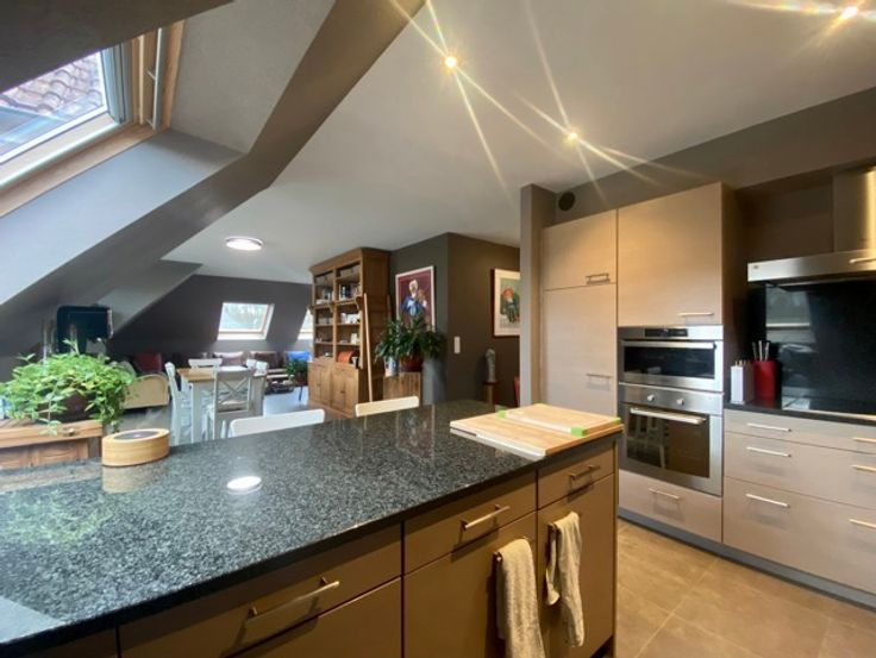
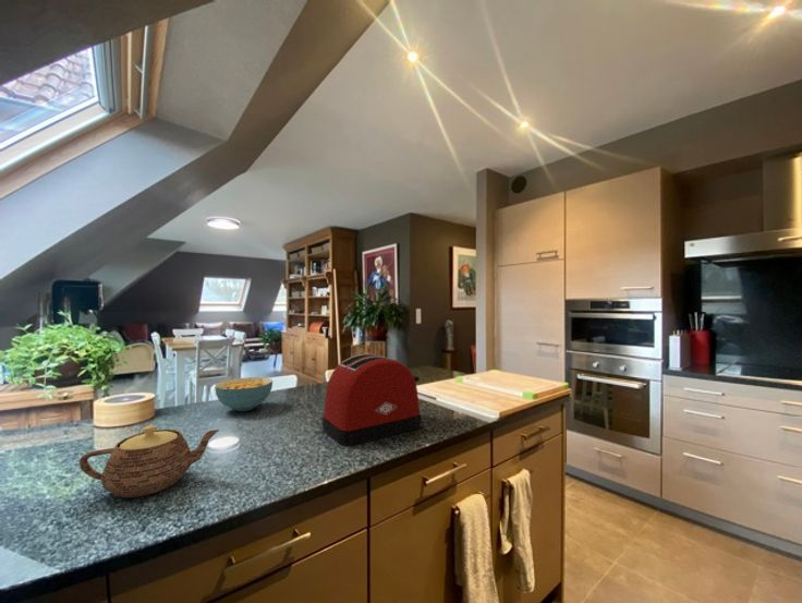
+ teapot [78,425,220,498]
+ cereal bowl [214,376,274,412]
+ toaster [321,353,423,447]
